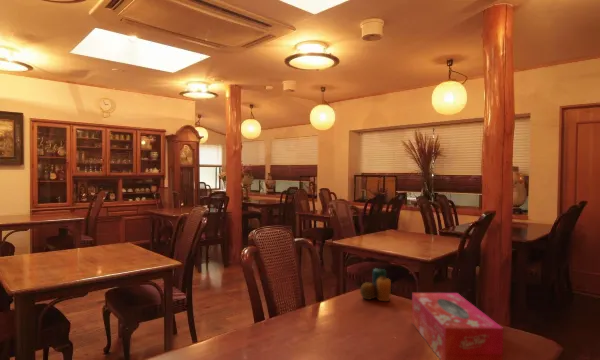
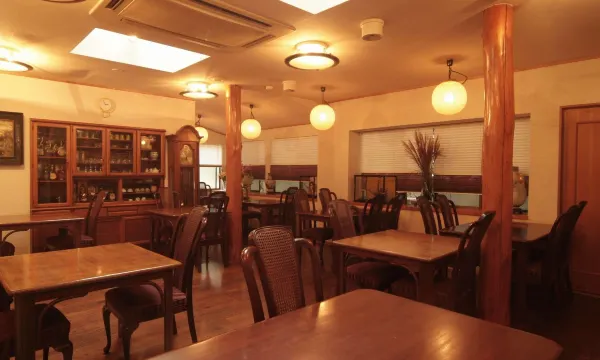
- candle [359,267,392,302]
- tissue box [411,292,504,360]
